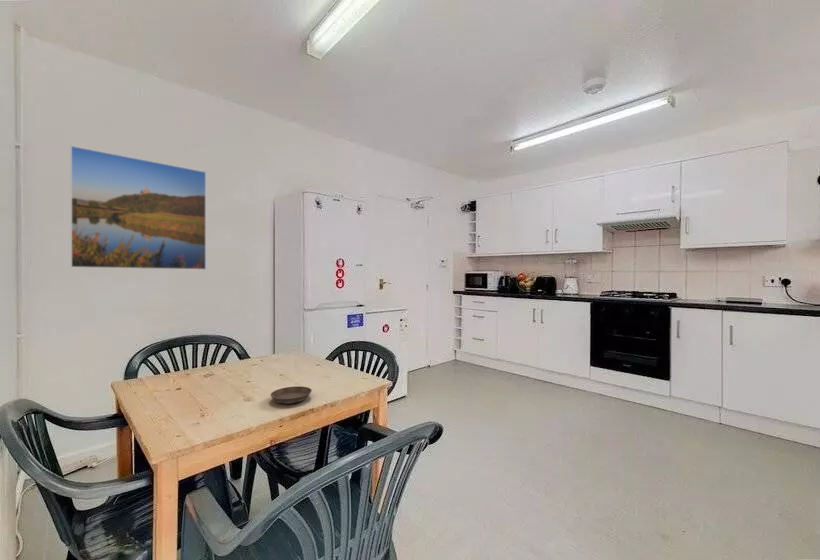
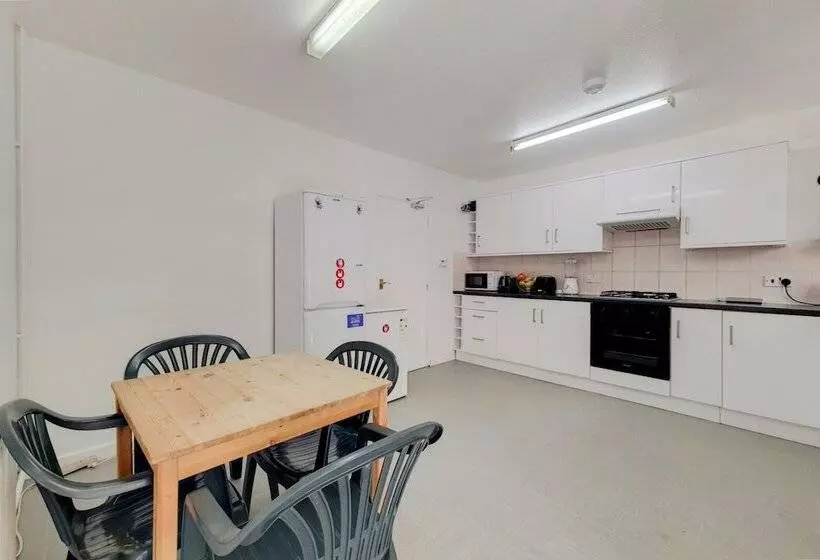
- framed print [70,145,207,271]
- saucer [270,385,313,405]
